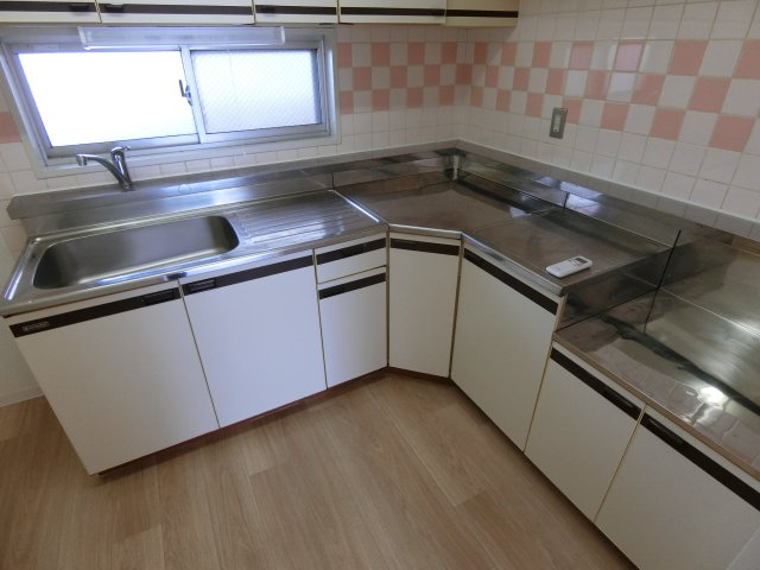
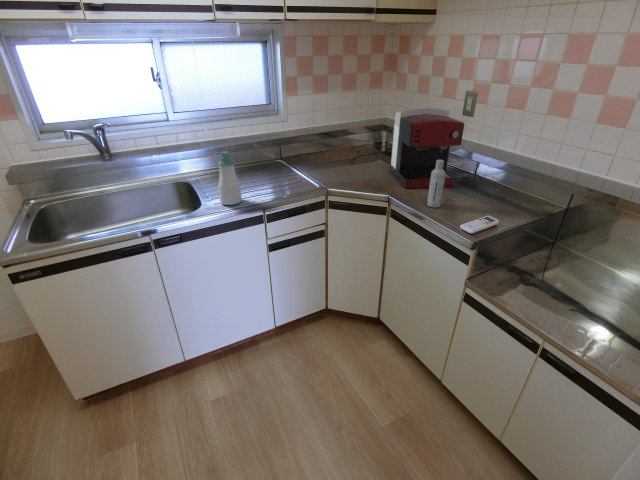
+ coffee maker [389,107,465,189]
+ soap bottle [215,150,243,206]
+ bottle [426,160,445,209]
